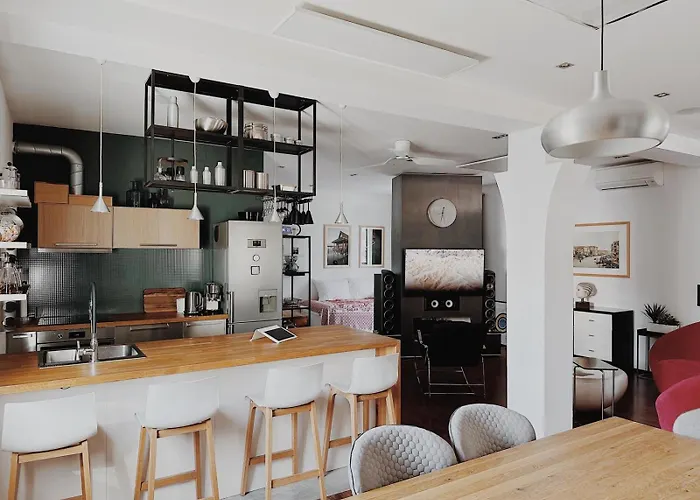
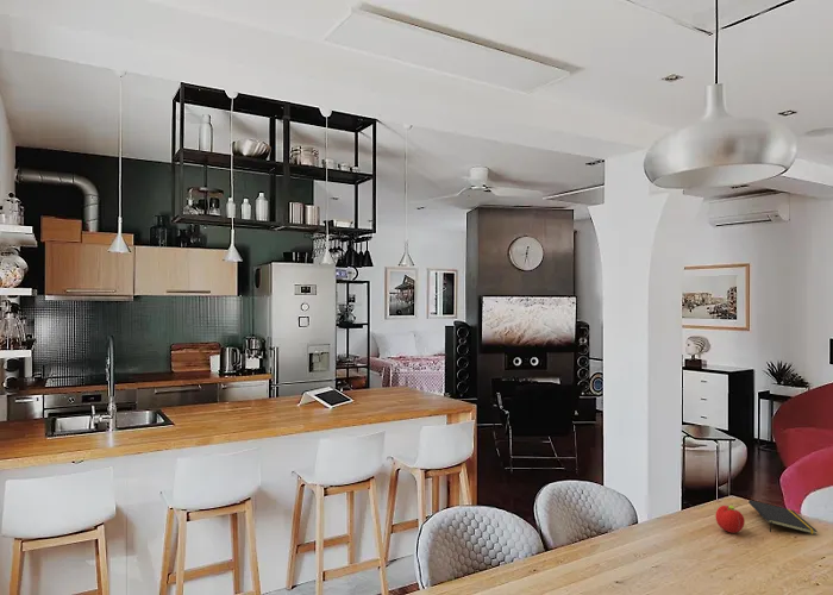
+ fruit [714,505,746,534]
+ notepad [747,499,819,536]
